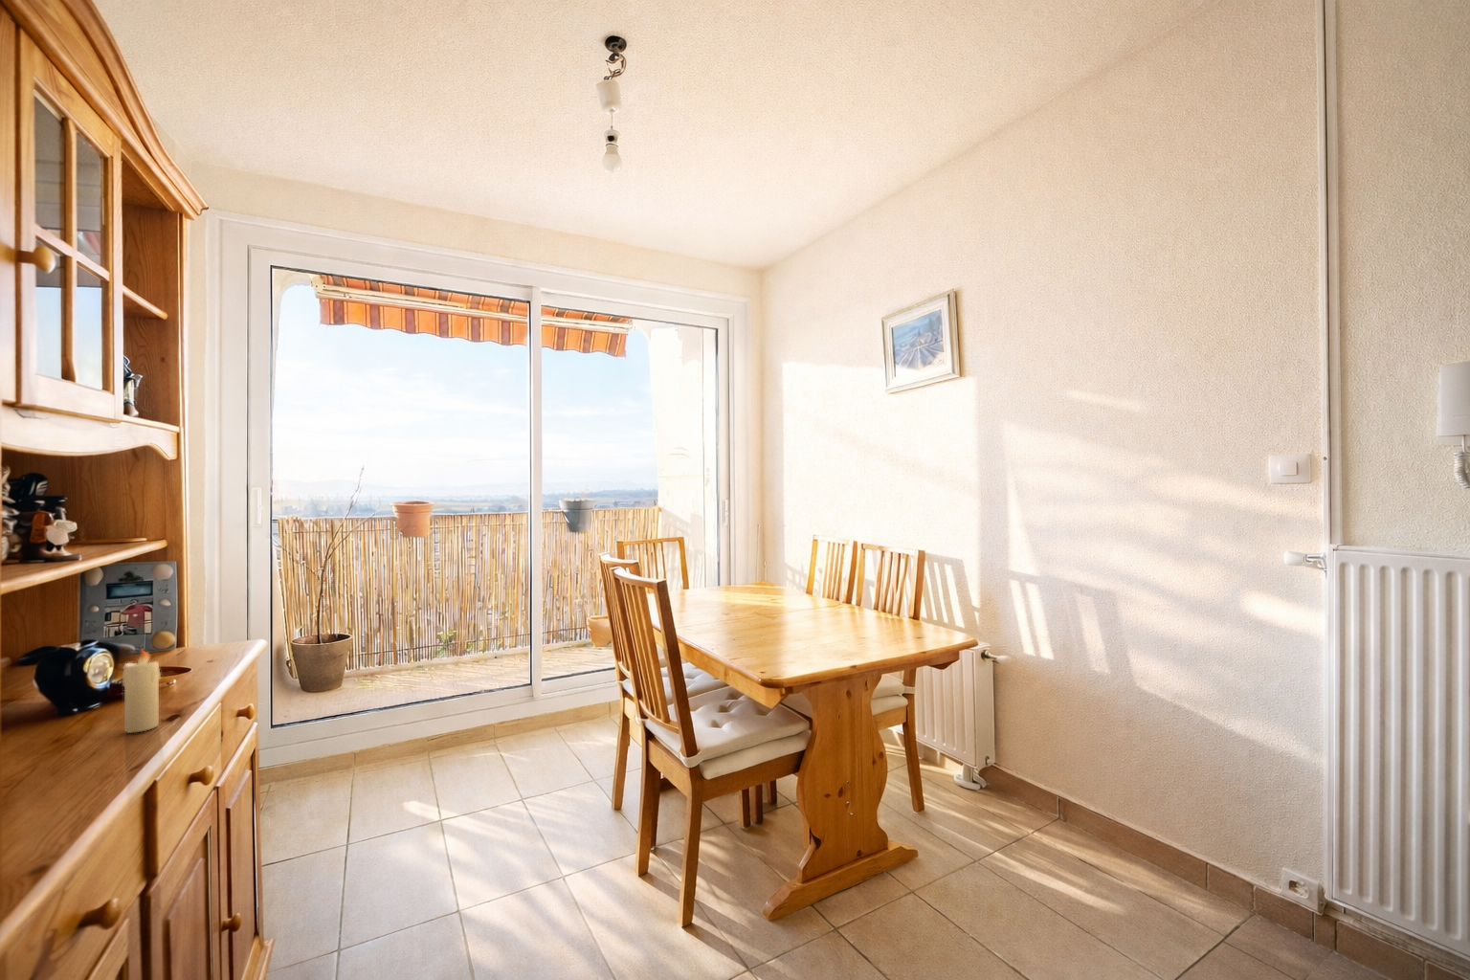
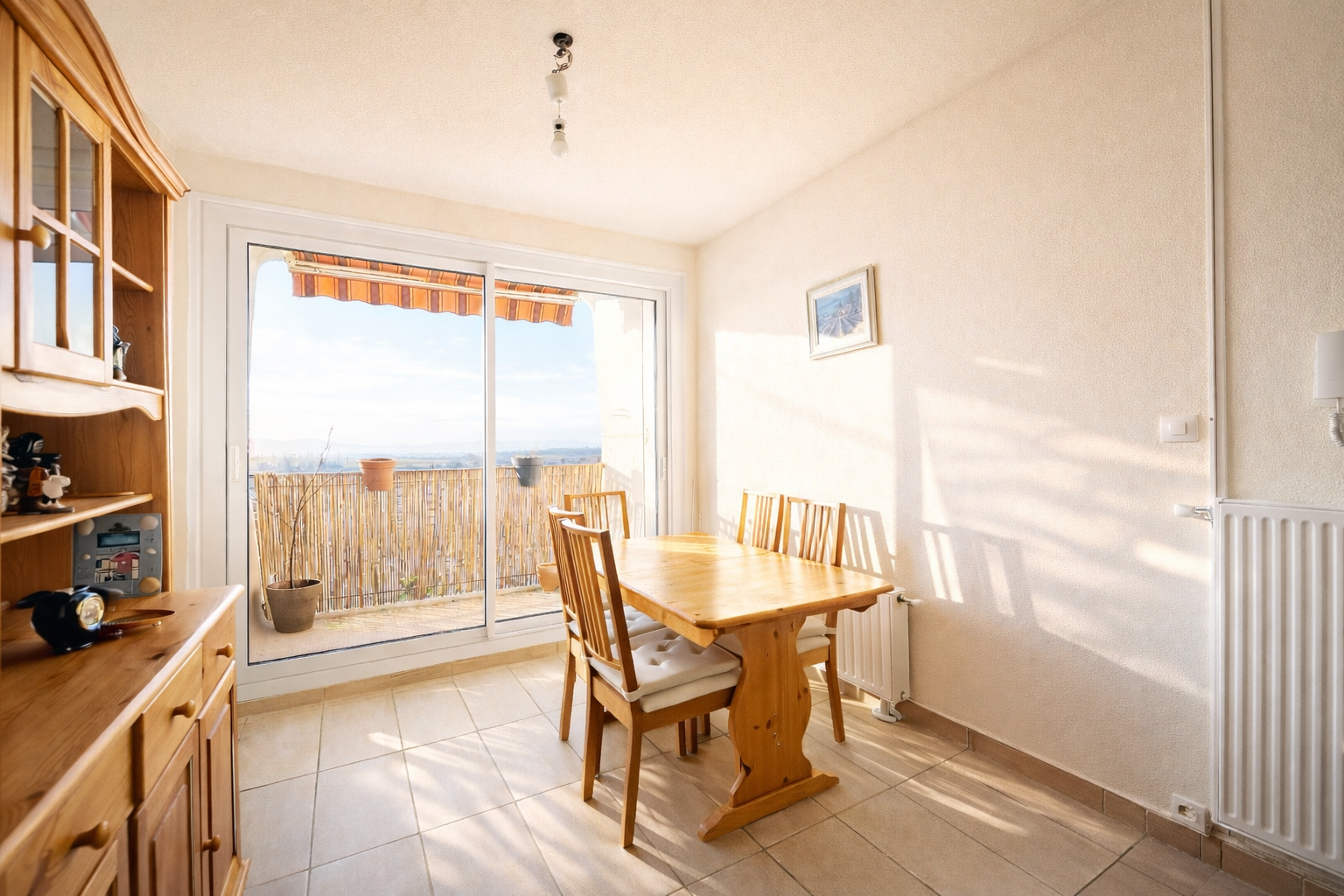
- candle [121,646,162,734]
